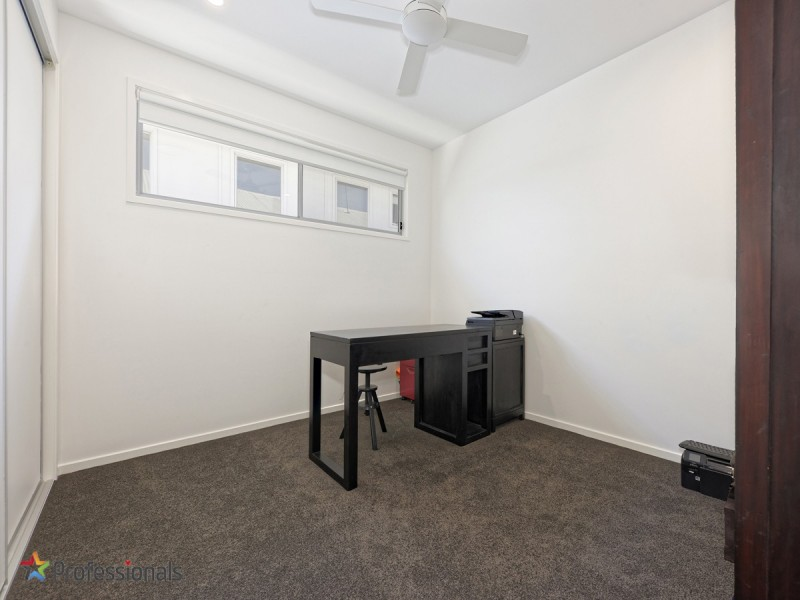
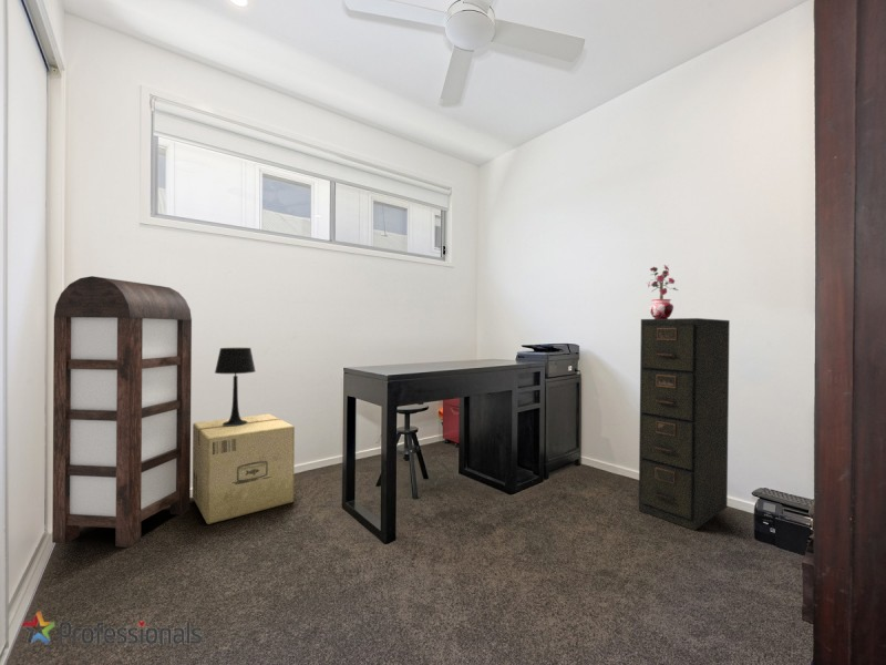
+ potted plant [647,264,679,319]
+ cardboard box [192,413,296,525]
+ filing cabinet [638,317,731,531]
+ table lamp [214,347,256,426]
+ bookshelf [51,275,193,549]
